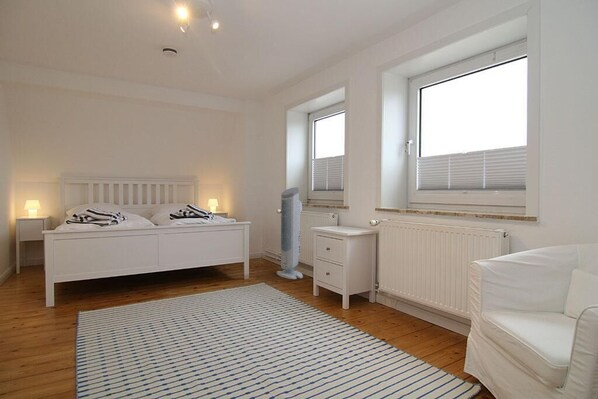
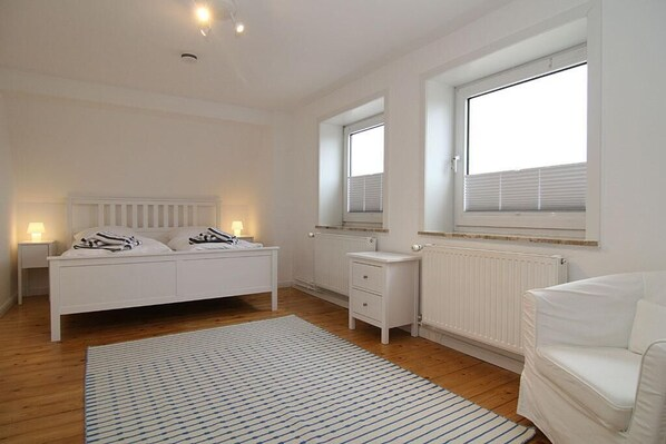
- air purifier [276,186,304,280]
